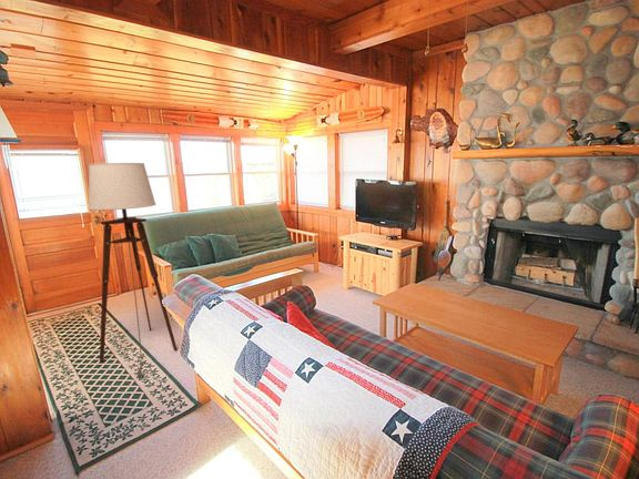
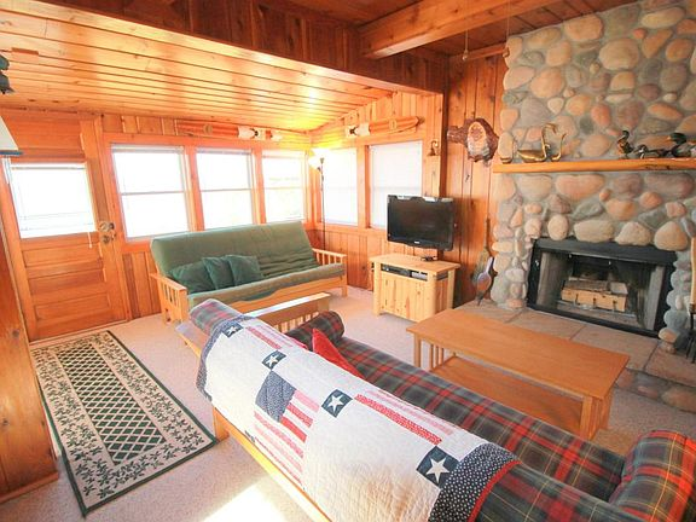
- floor lamp [88,162,179,379]
